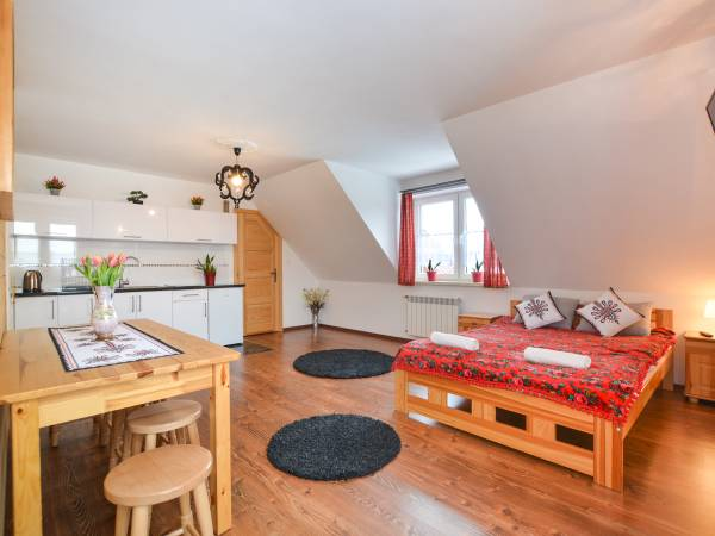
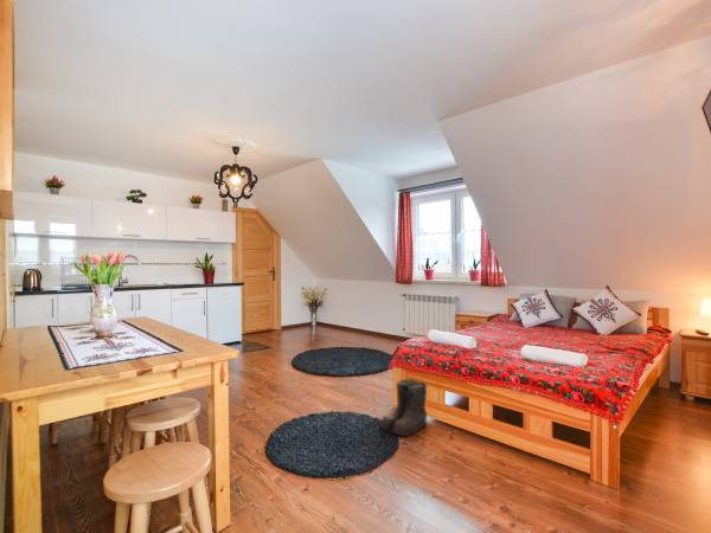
+ boots [379,378,428,437]
